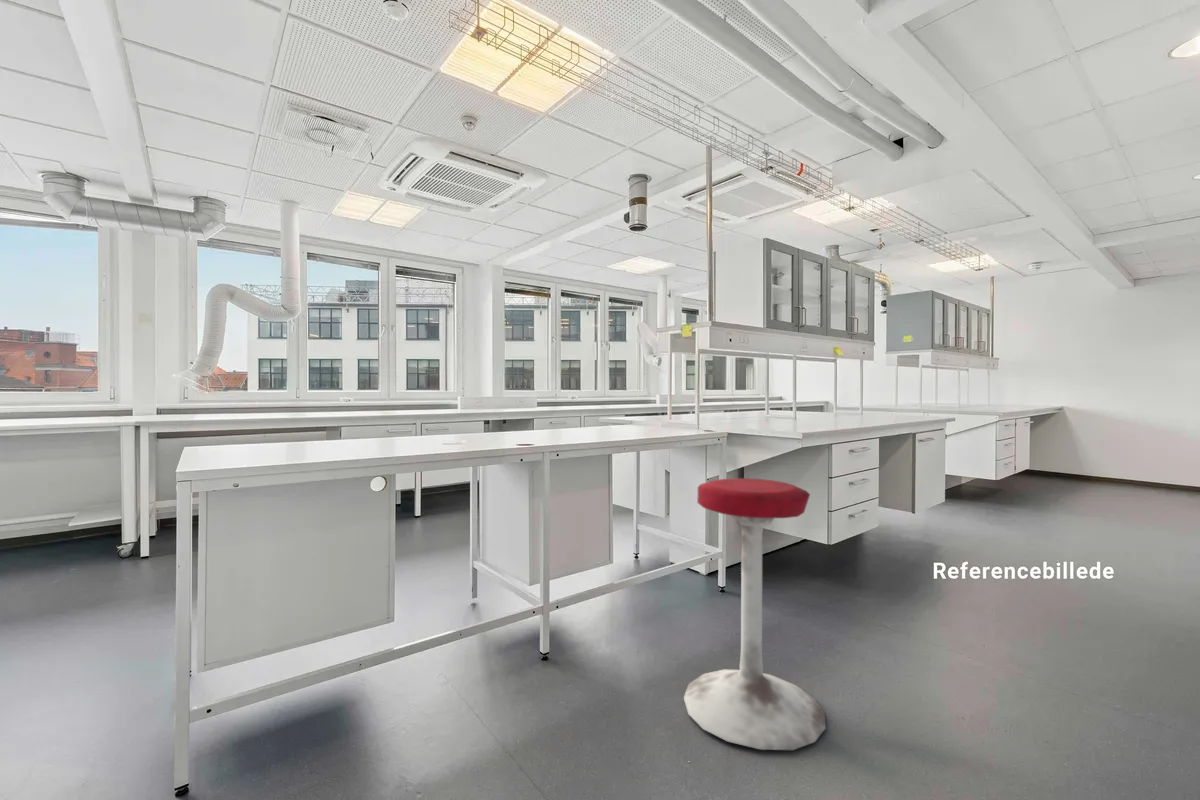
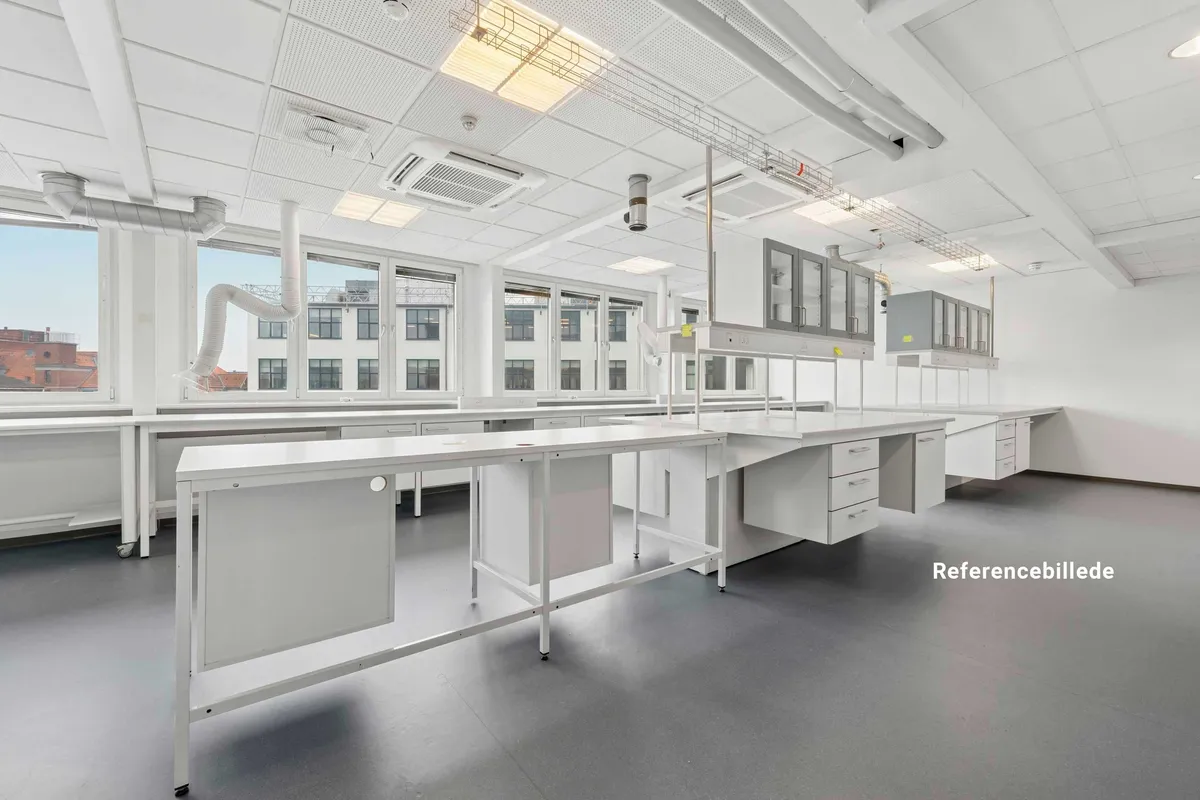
- stool [683,477,827,751]
